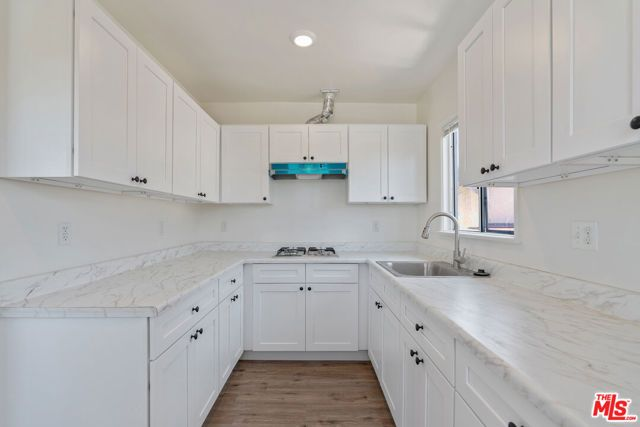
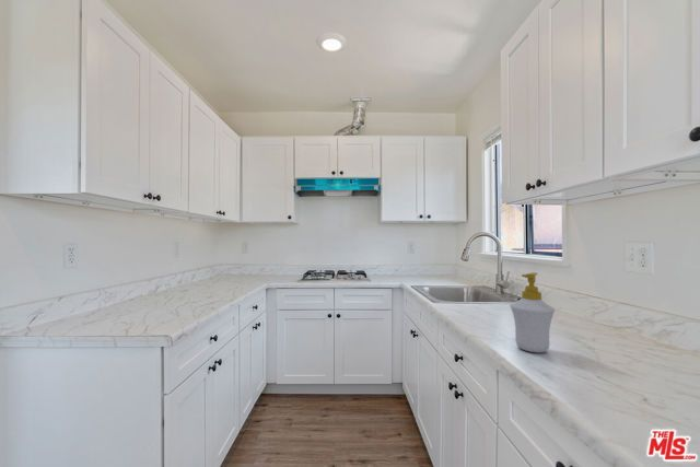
+ soap bottle [509,271,557,353]
